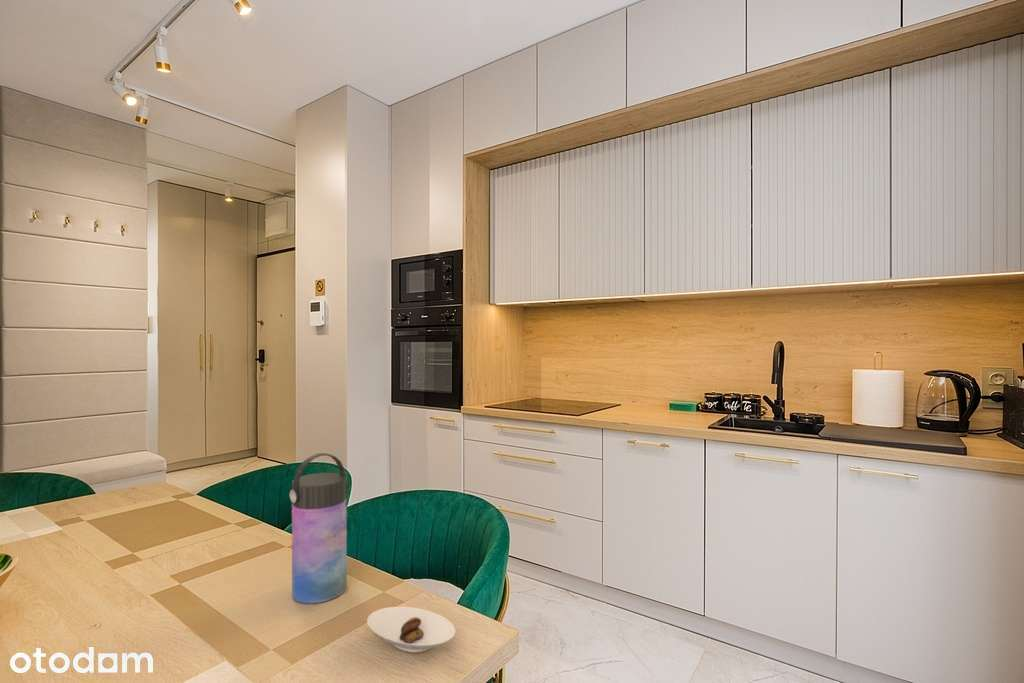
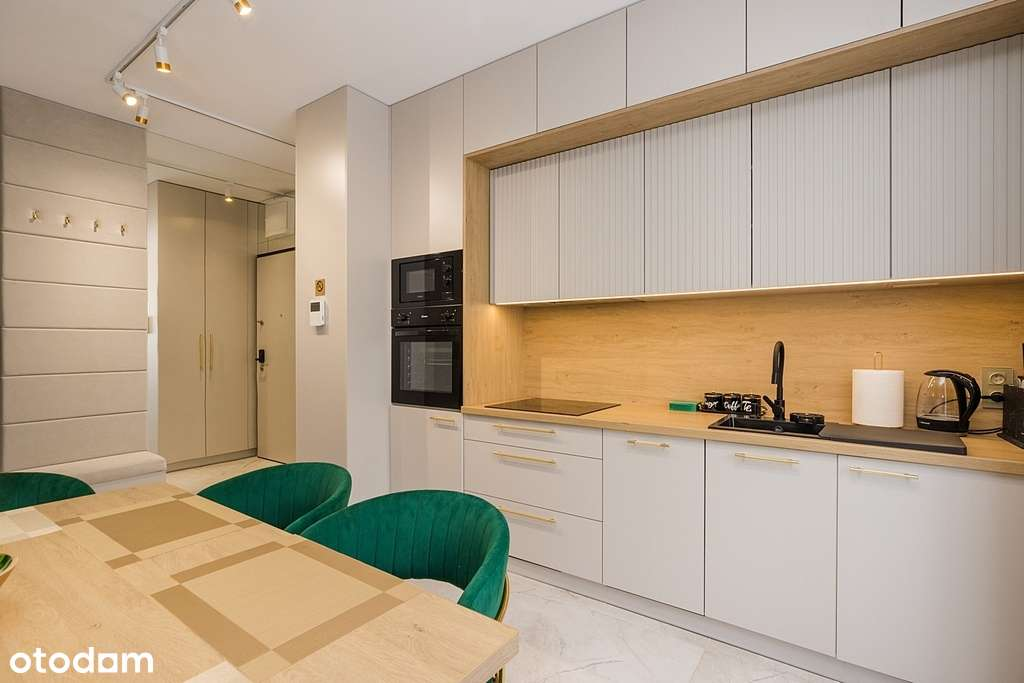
- saucer [366,606,456,653]
- water bottle [289,452,348,604]
